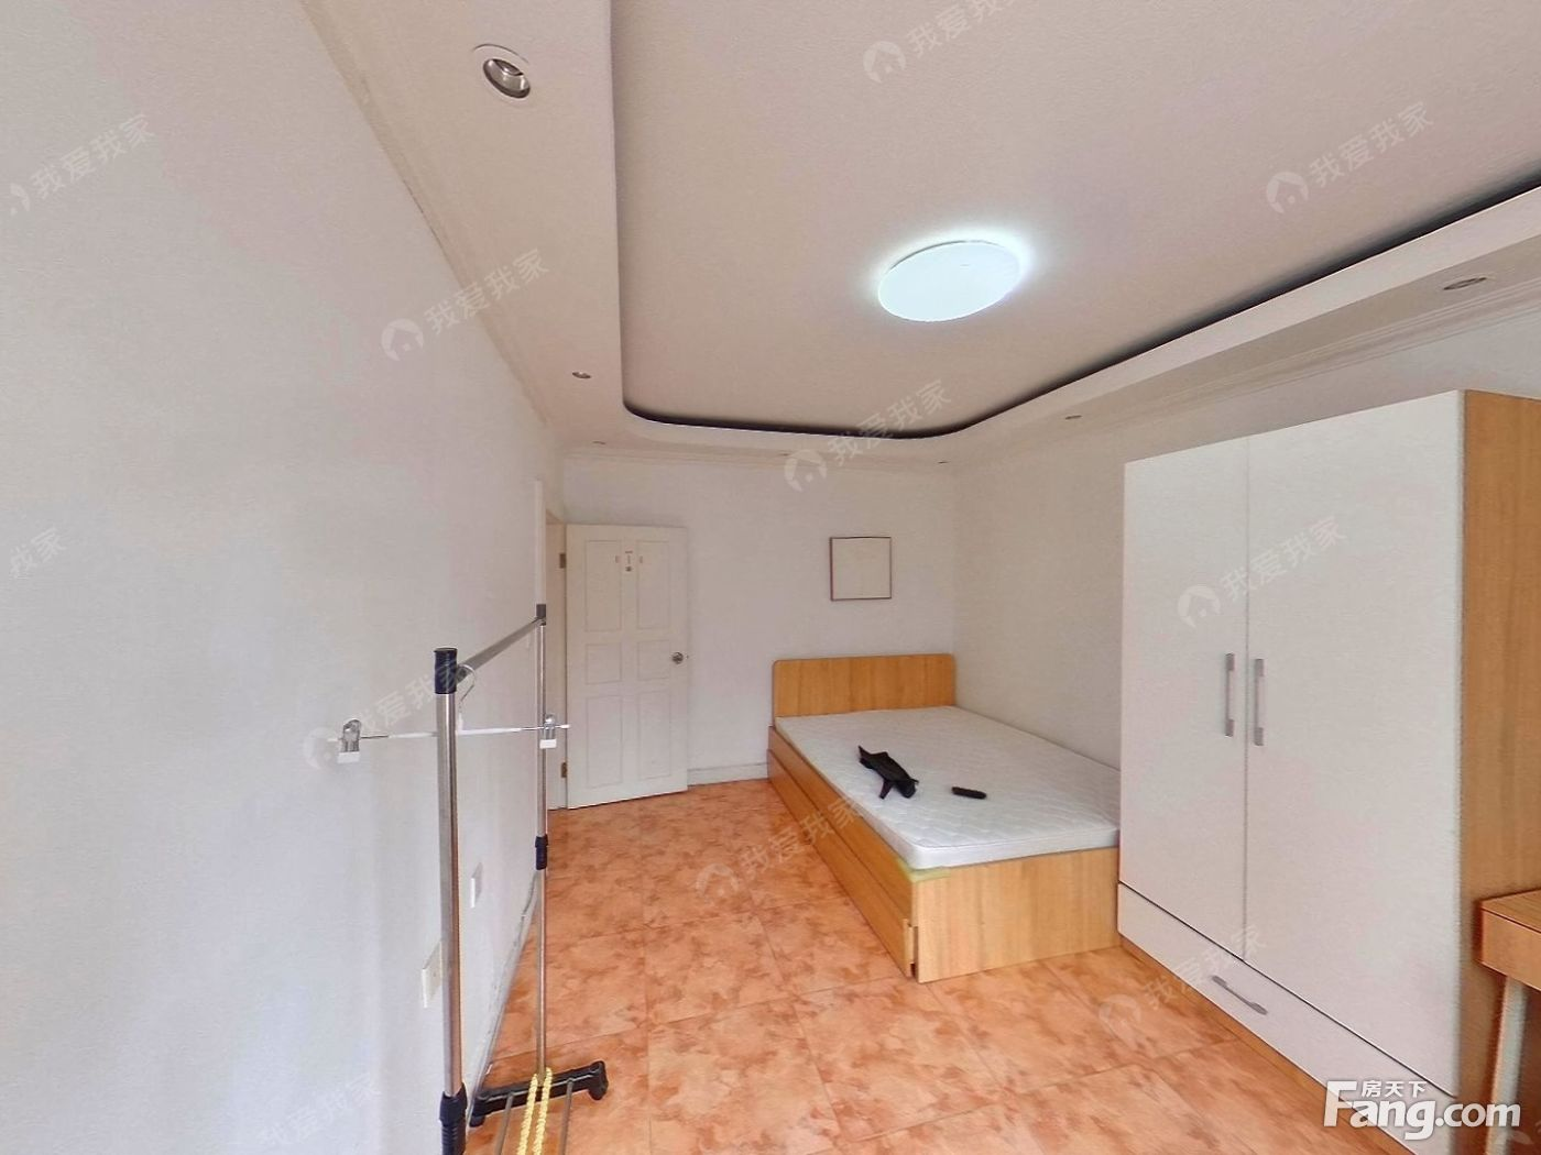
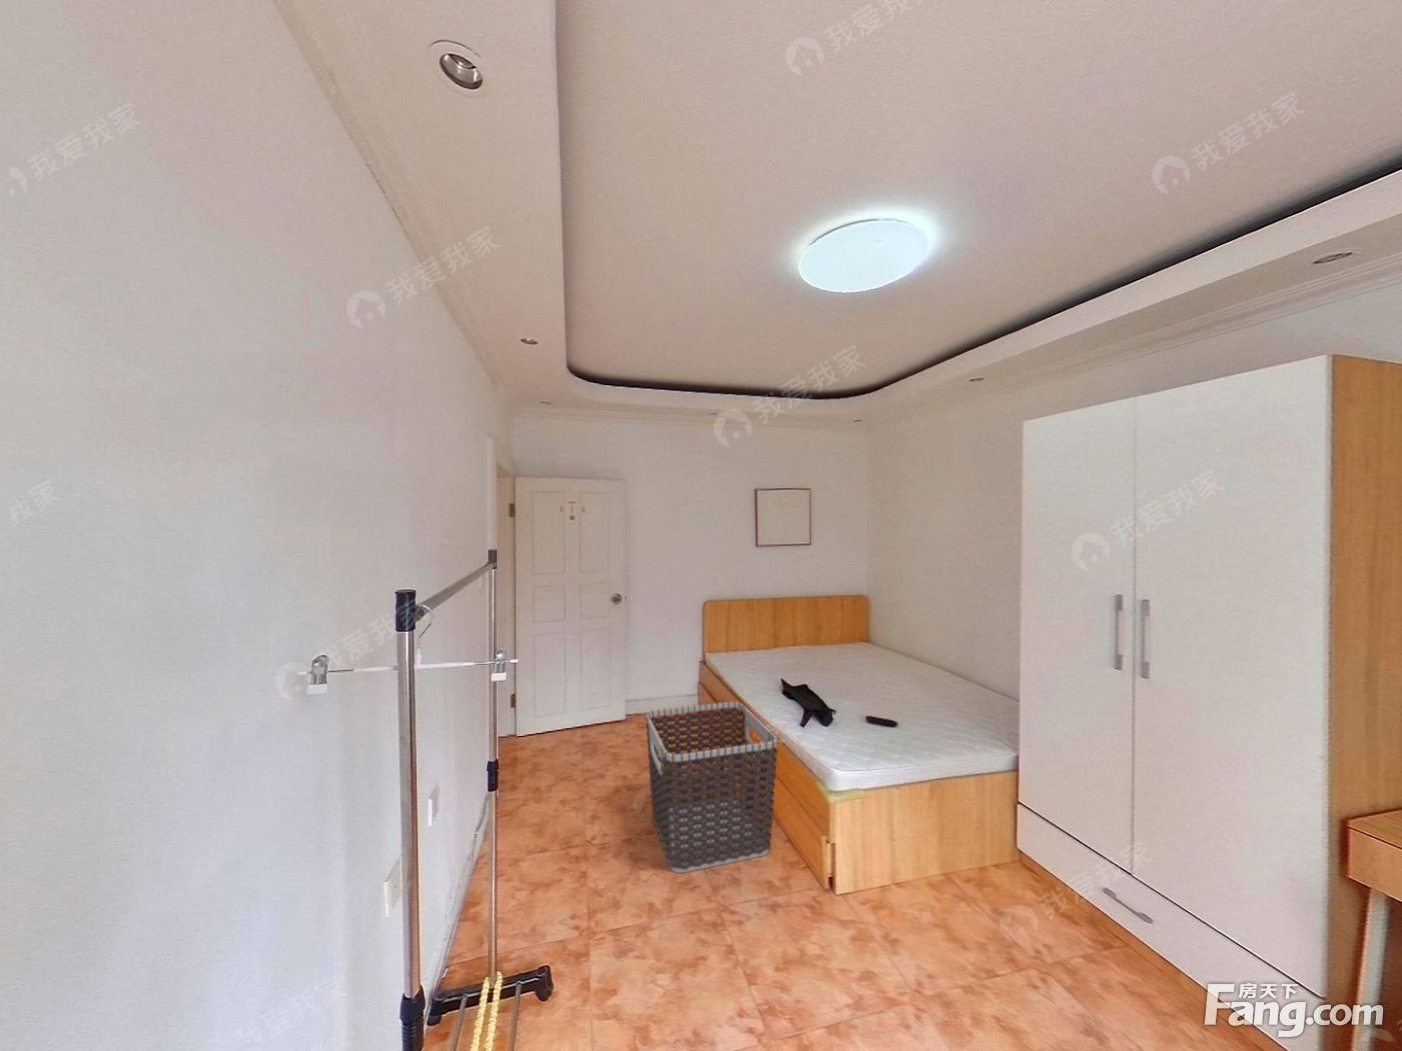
+ clothes hamper [645,701,779,874]
